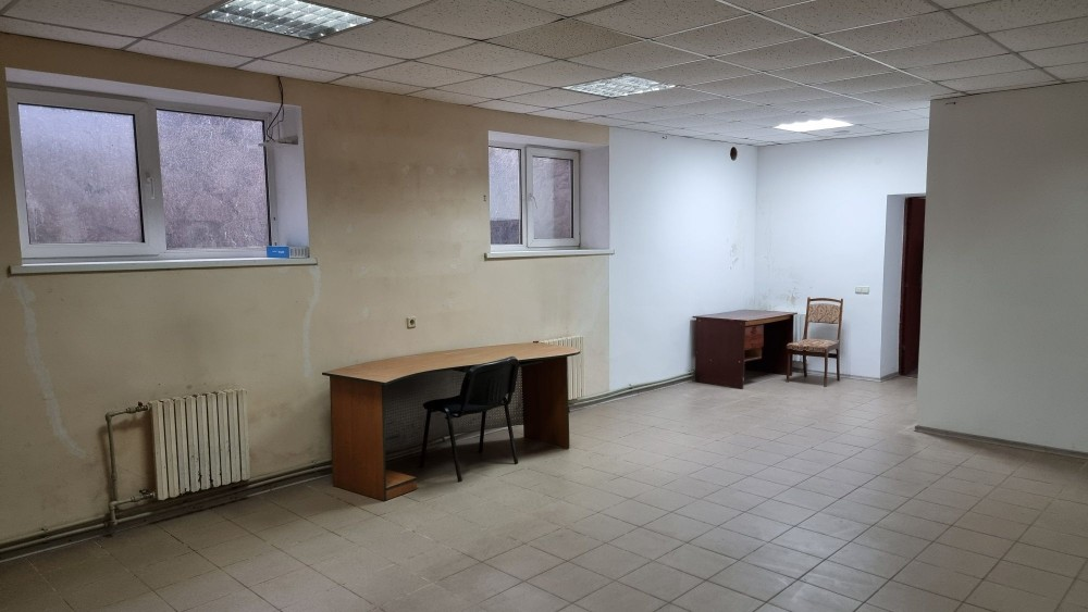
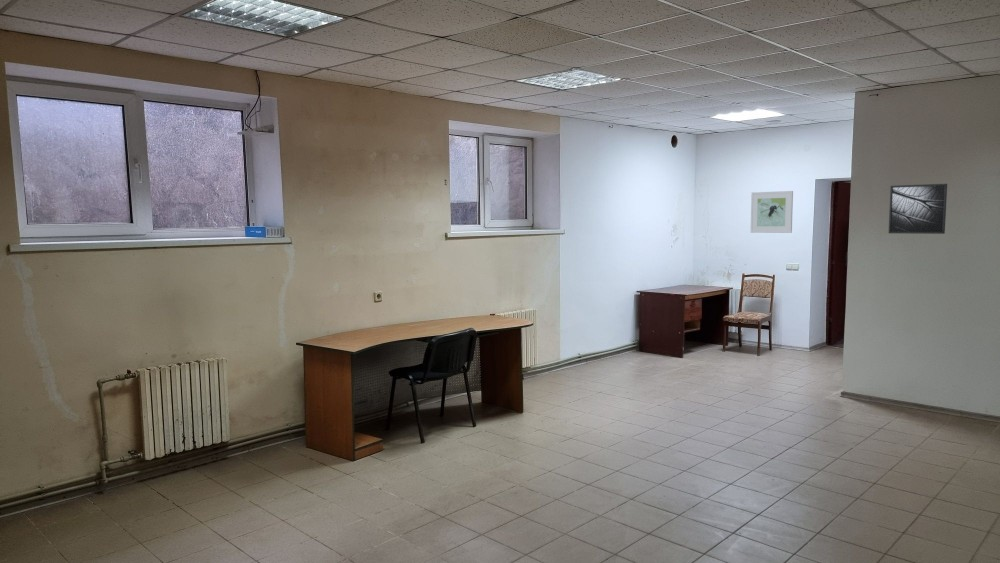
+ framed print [750,190,794,234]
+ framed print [888,183,948,235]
